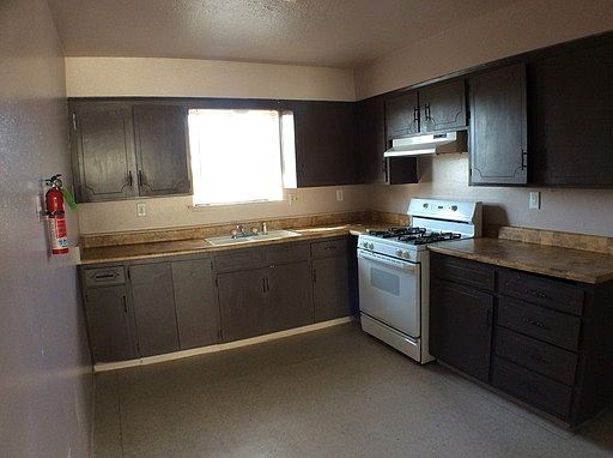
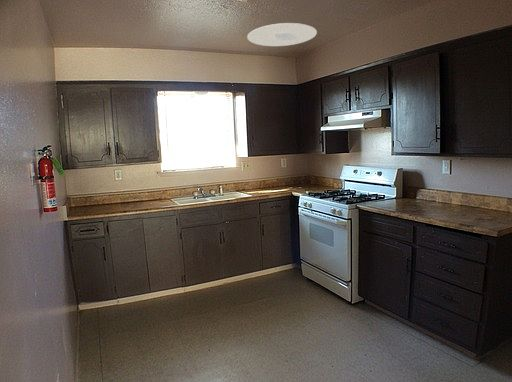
+ ceiling light [246,22,318,47]
